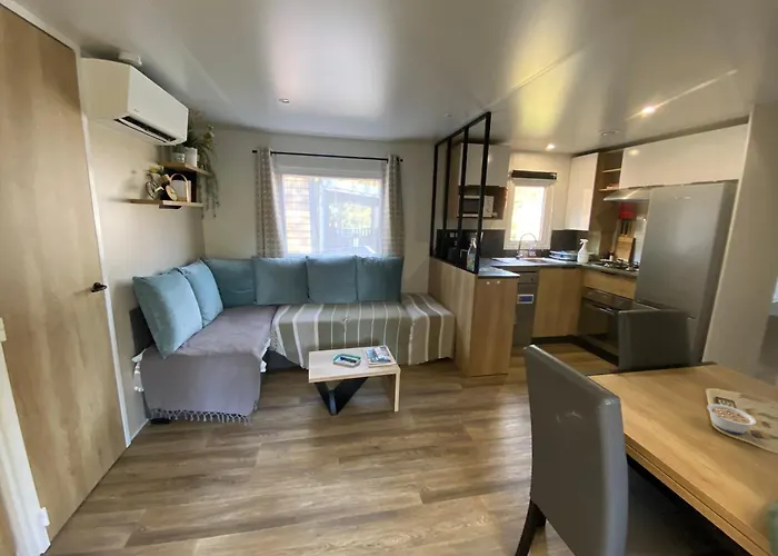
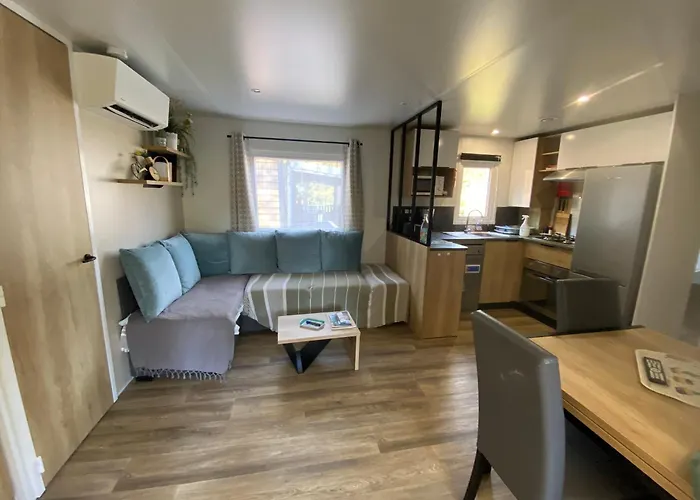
- legume [706,403,757,435]
